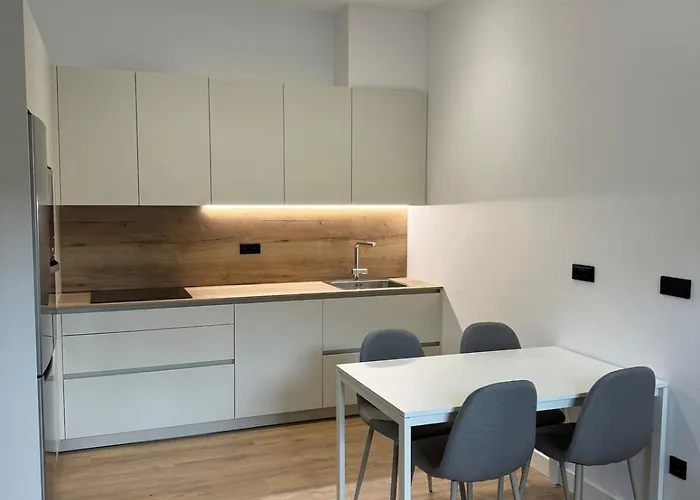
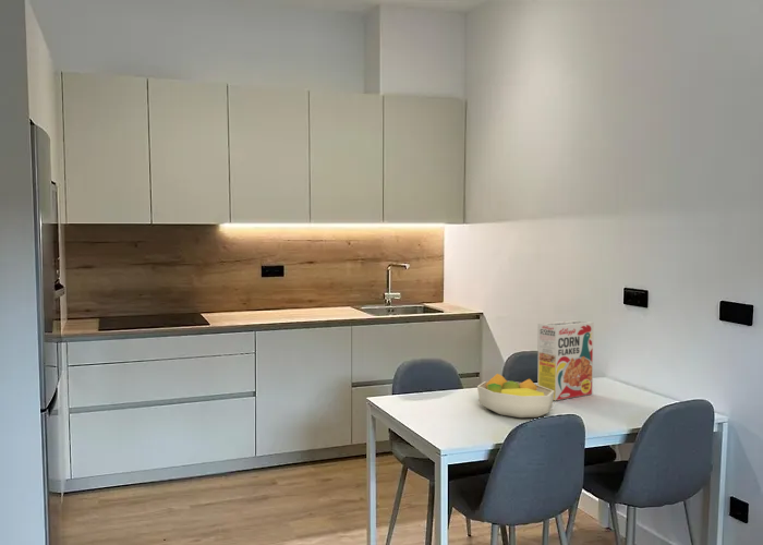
+ cereal box [536,319,594,401]
+ fruit bowl [476,373,554,419]
